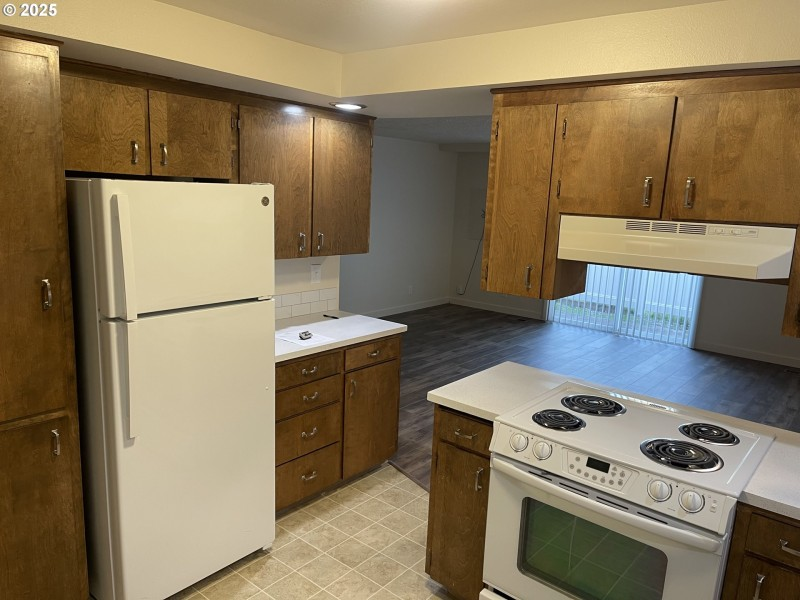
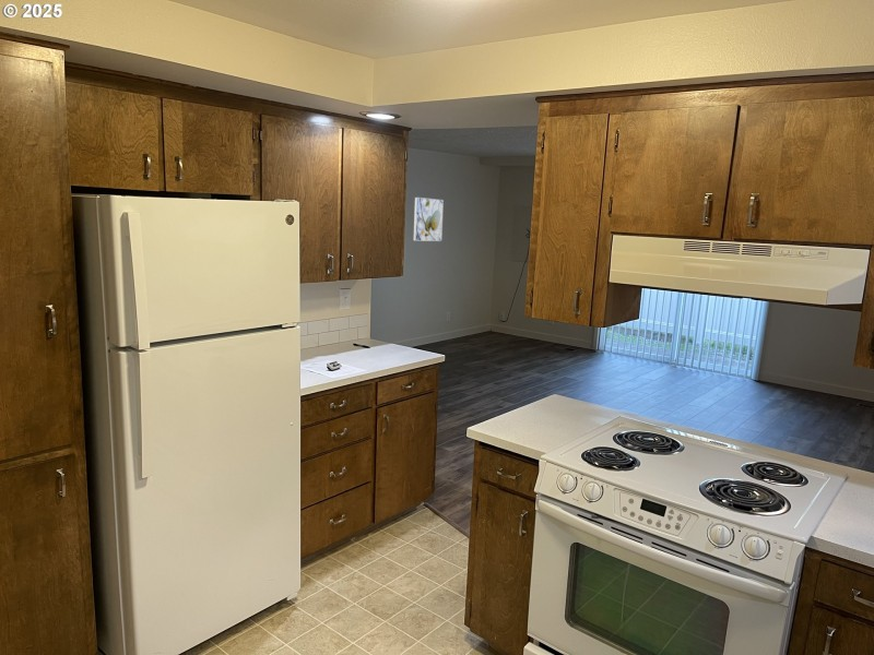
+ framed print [413,196,445,242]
